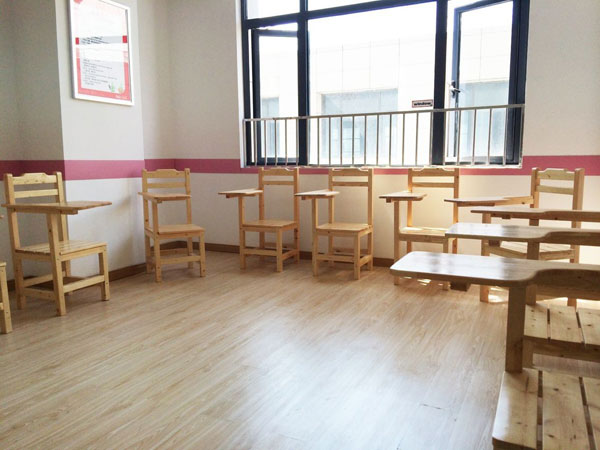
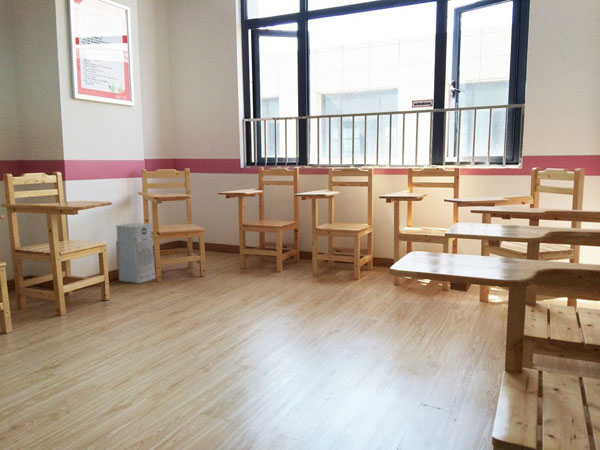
+ air purifier [115,222,157,284]
